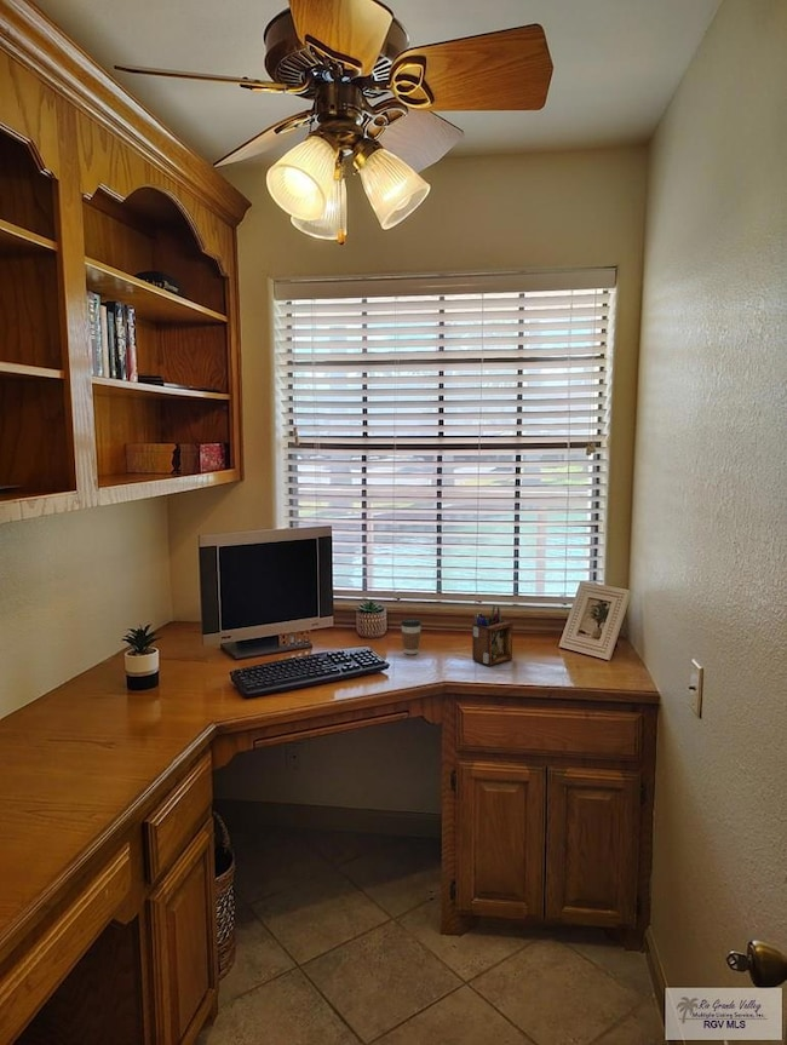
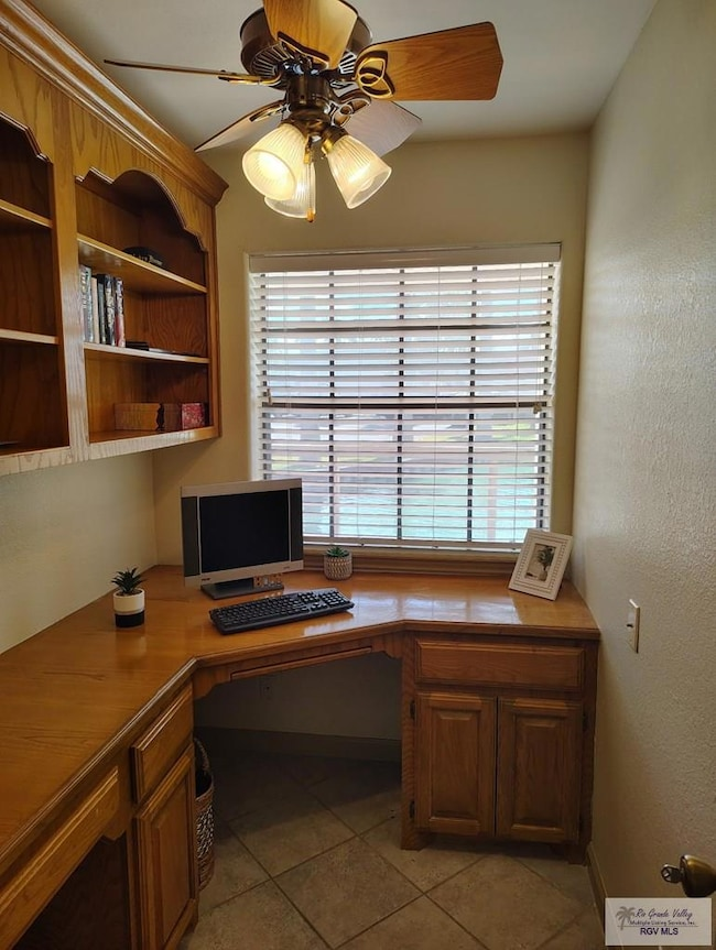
- coffee cup [400,618,423,655]
- desk organizer [471,605,513,667]
